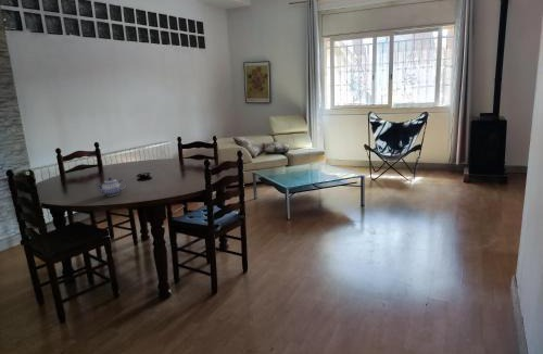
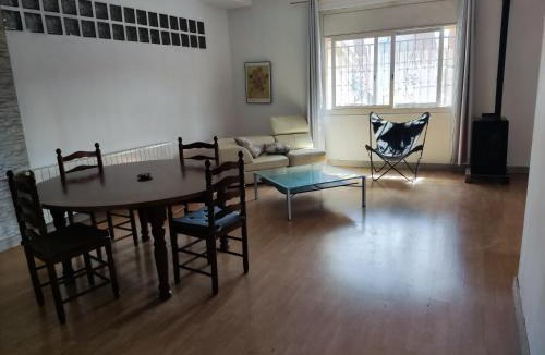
- teapot [93,177,128,198]
